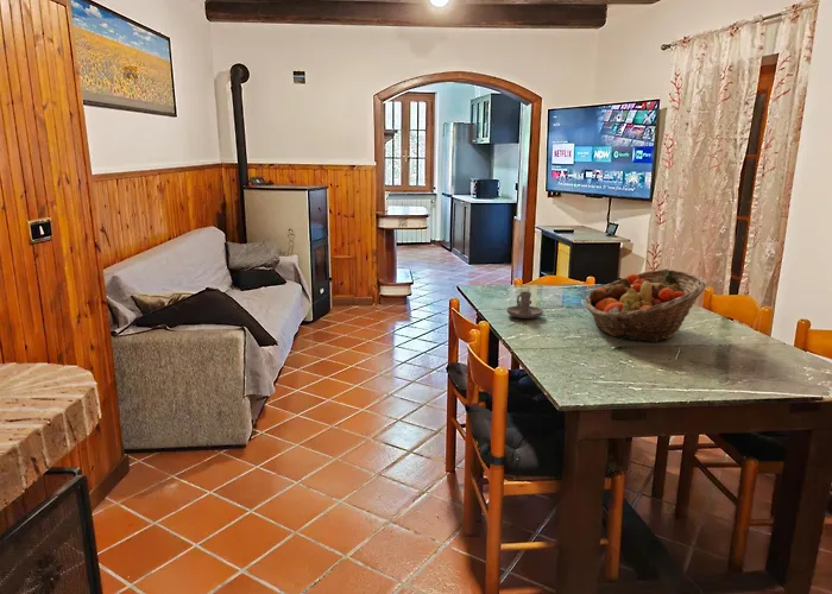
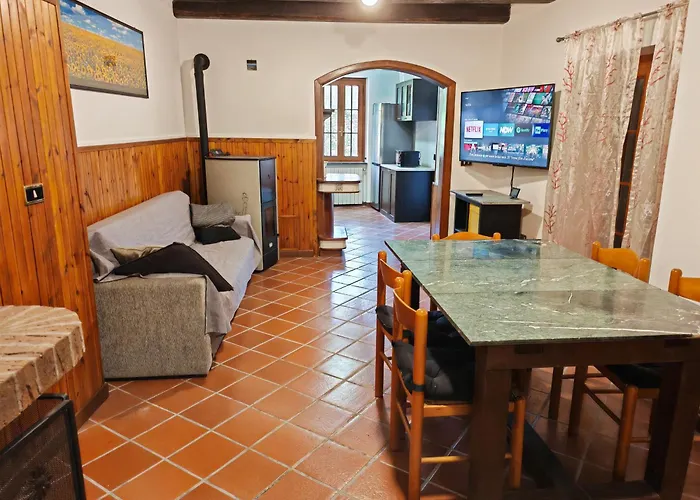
- candle holder [505,291,544,320]
- fruit basket [582,267,708,343]
